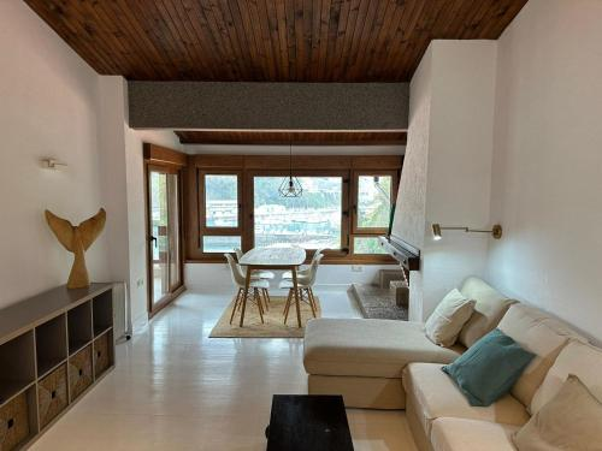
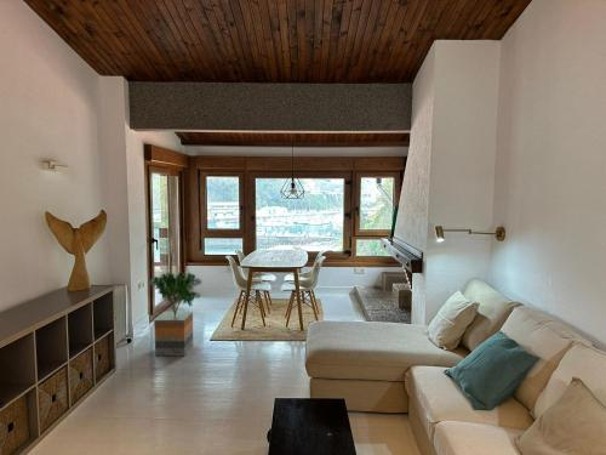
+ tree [149,271,204,357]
